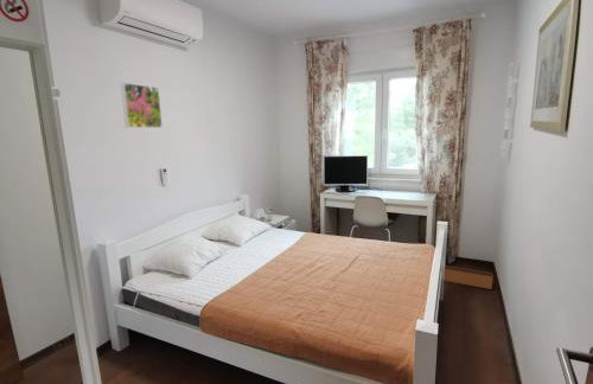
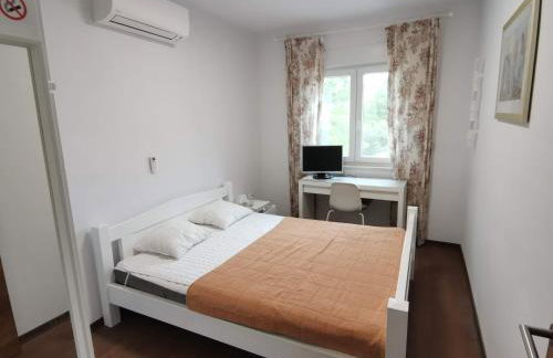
- storage bin [444,264,495,290]
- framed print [120,82,164,129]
